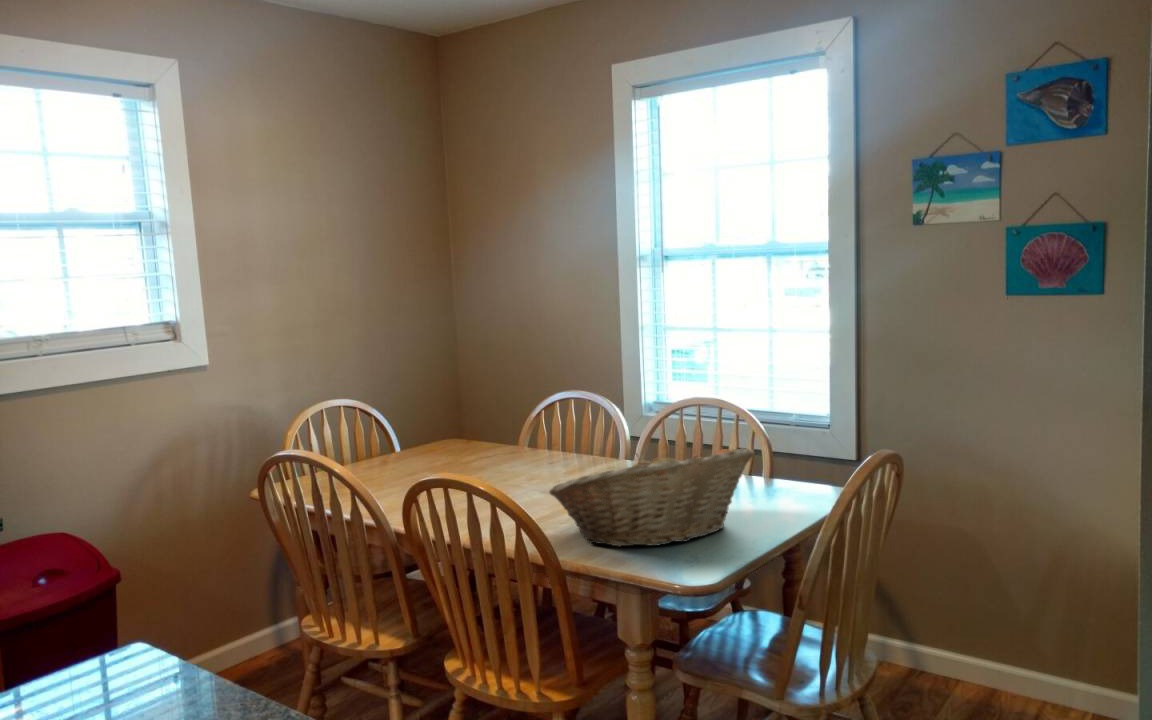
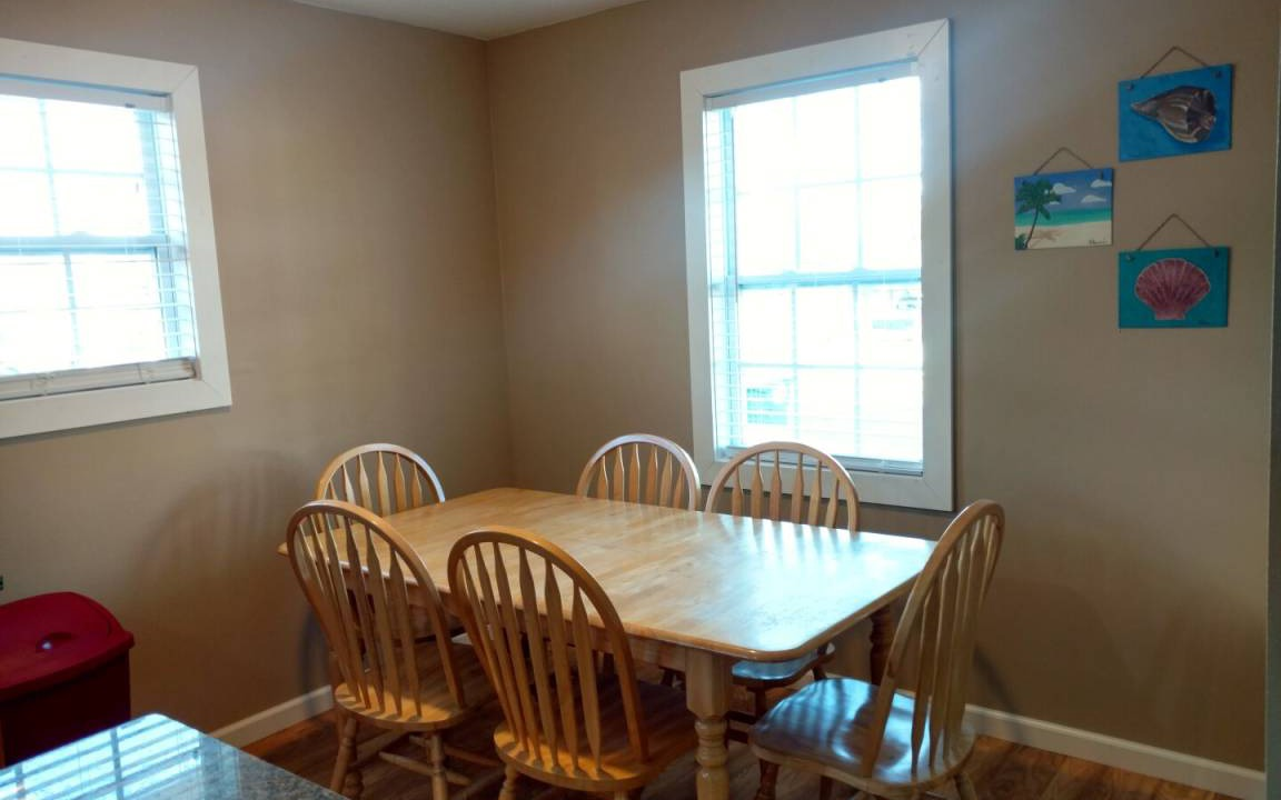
- fruit basket [548,447,755,548]
